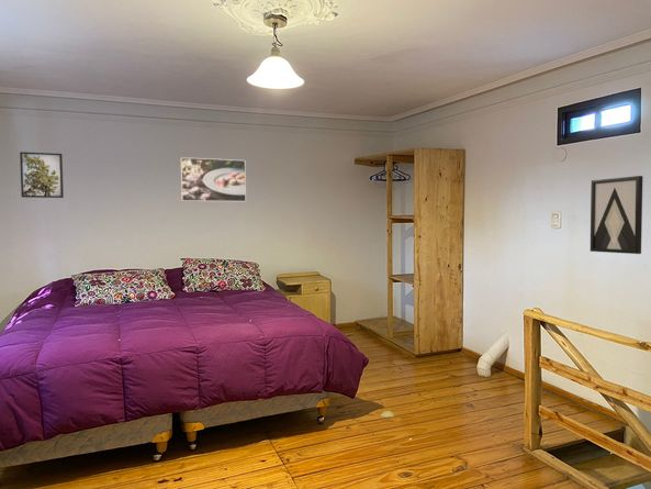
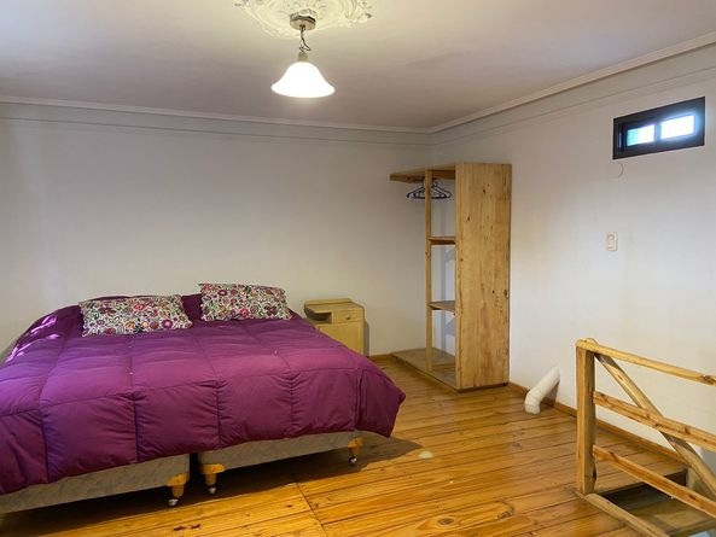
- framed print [19,151,65,199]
- wall art [590,175,644,255]
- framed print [180,156,247,202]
